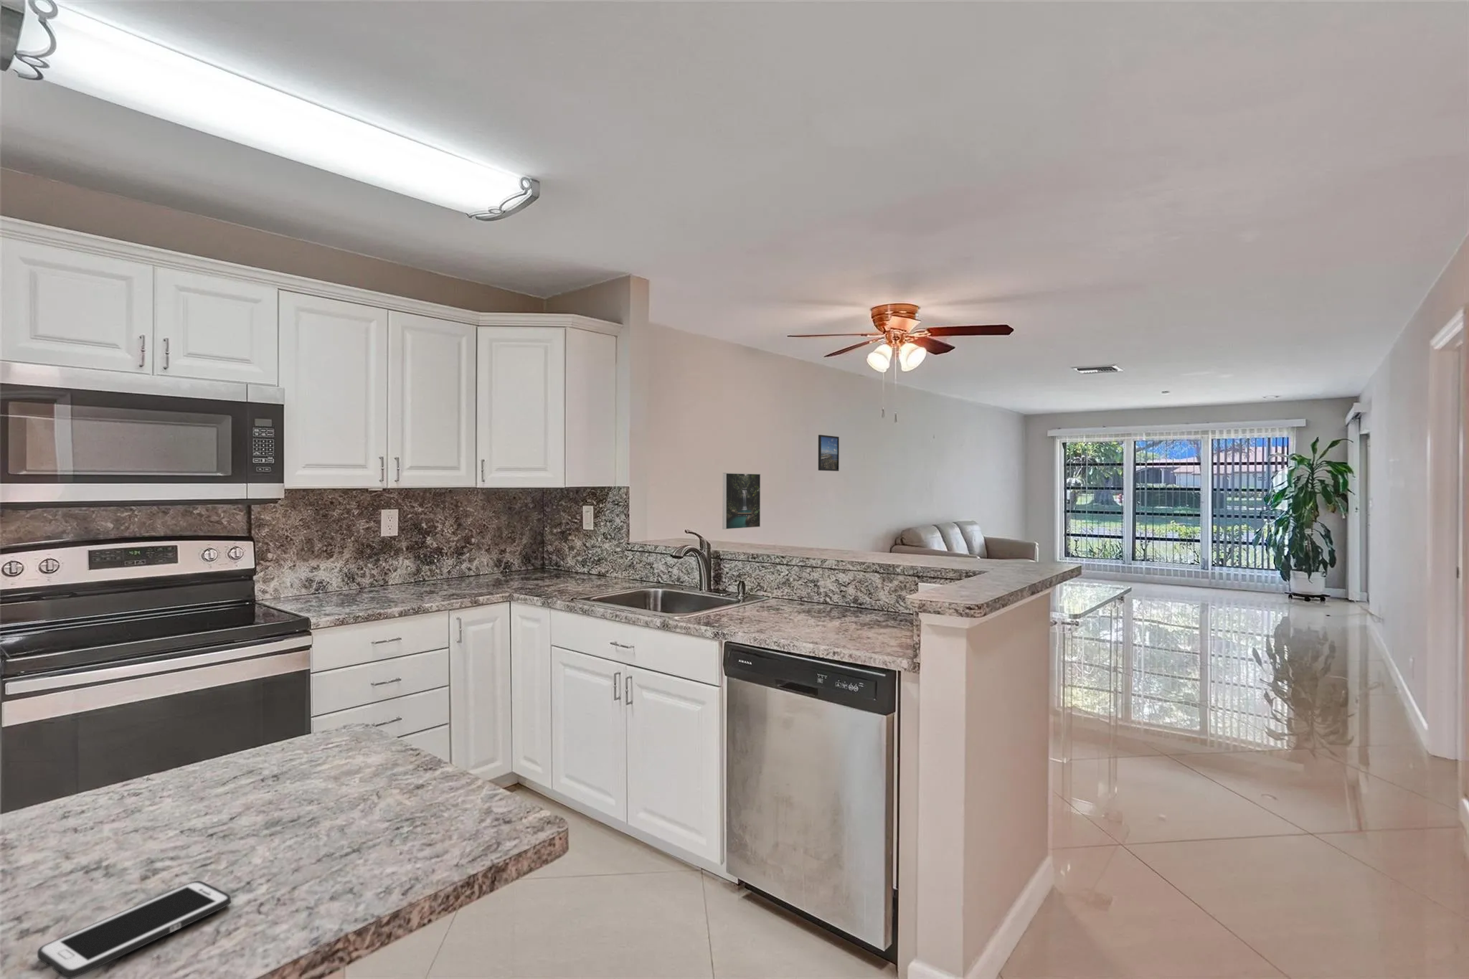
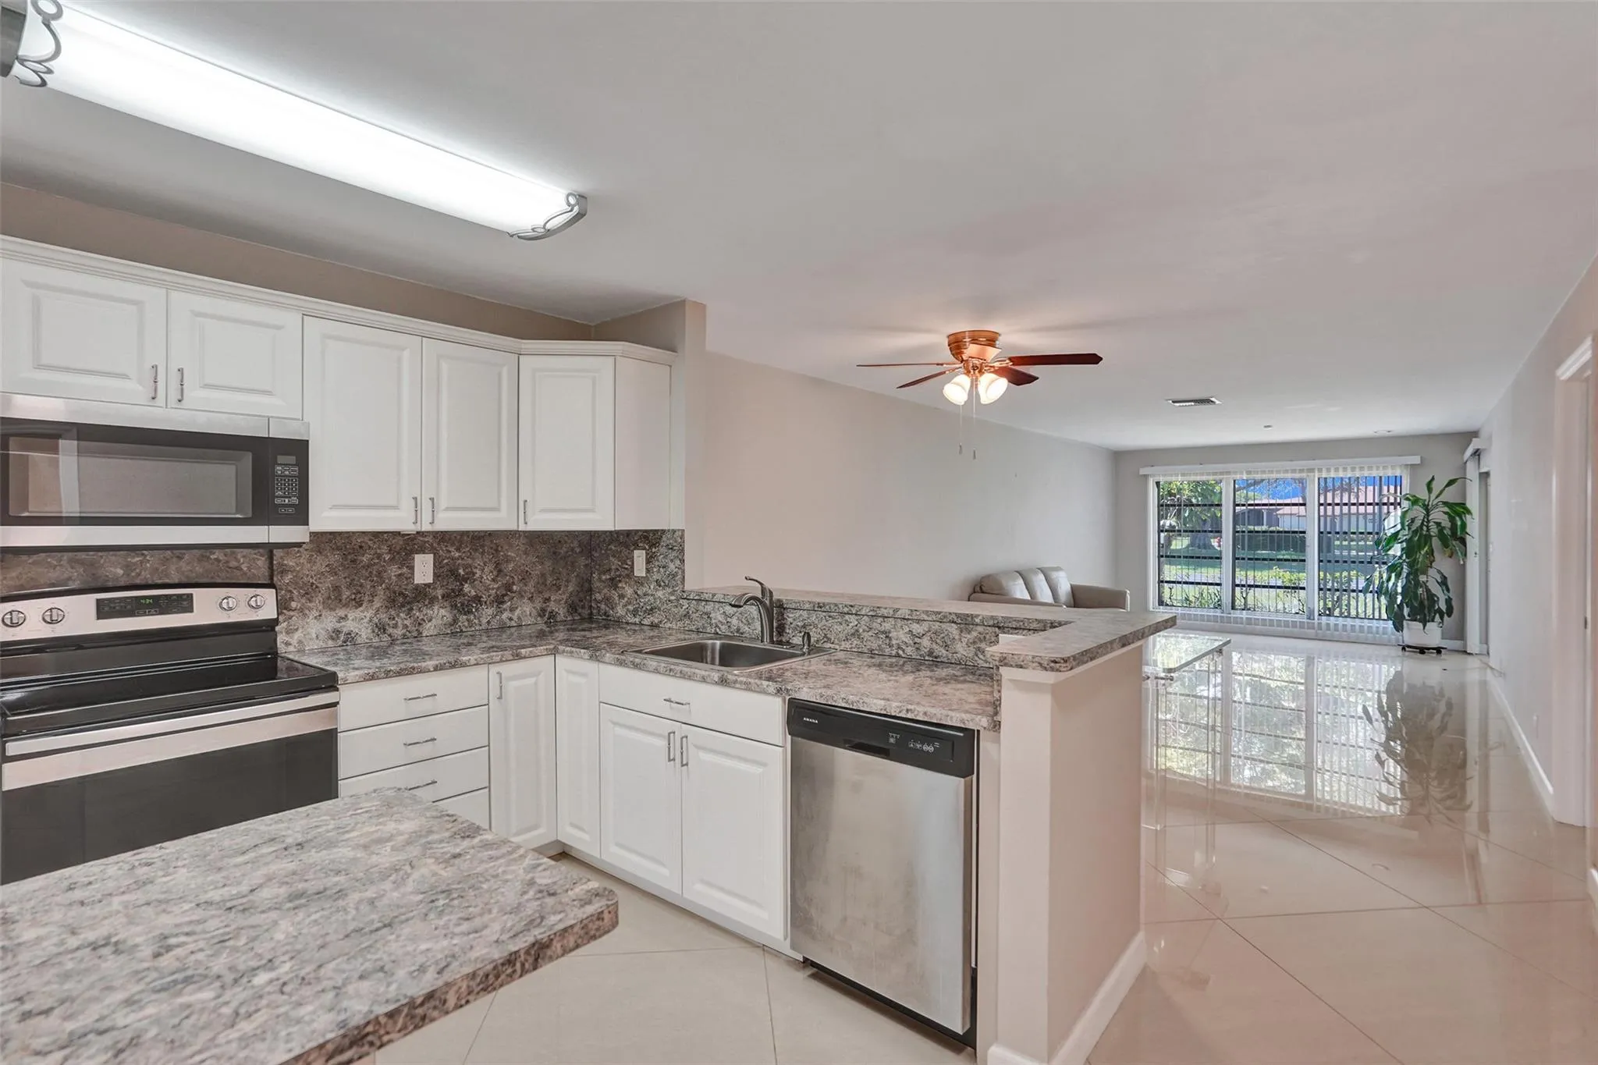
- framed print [722,472,761,530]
- cell phone [36,880,232,979]
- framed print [818,434,840,472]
